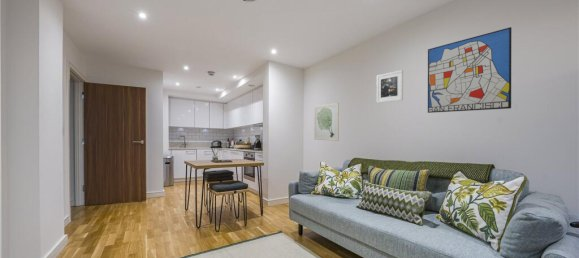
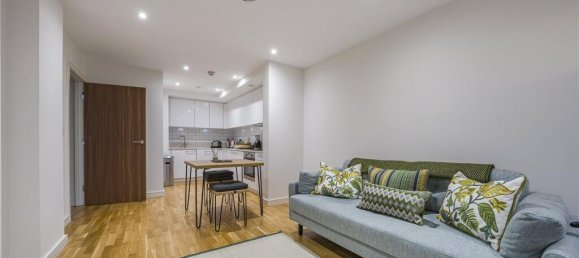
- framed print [376,69,404,104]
- wall art [313,102,340,142]
- wall art [427,26,512,114]
